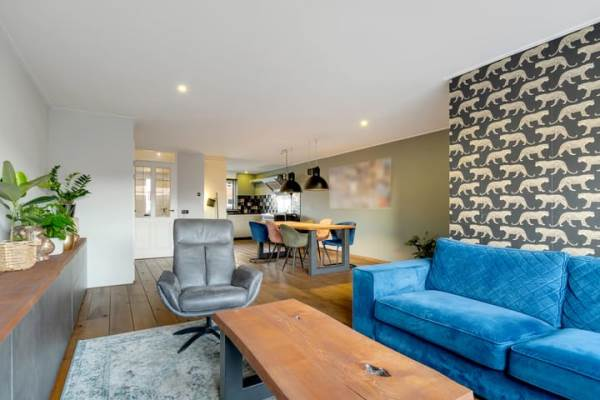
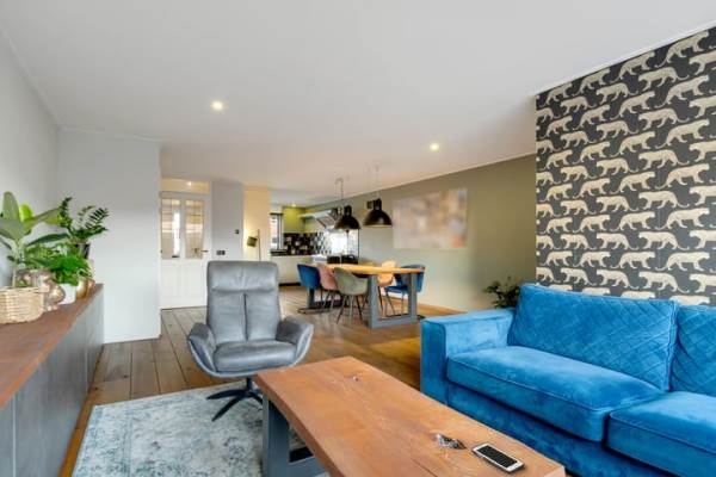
+ cell phone [470,441,525,475]
